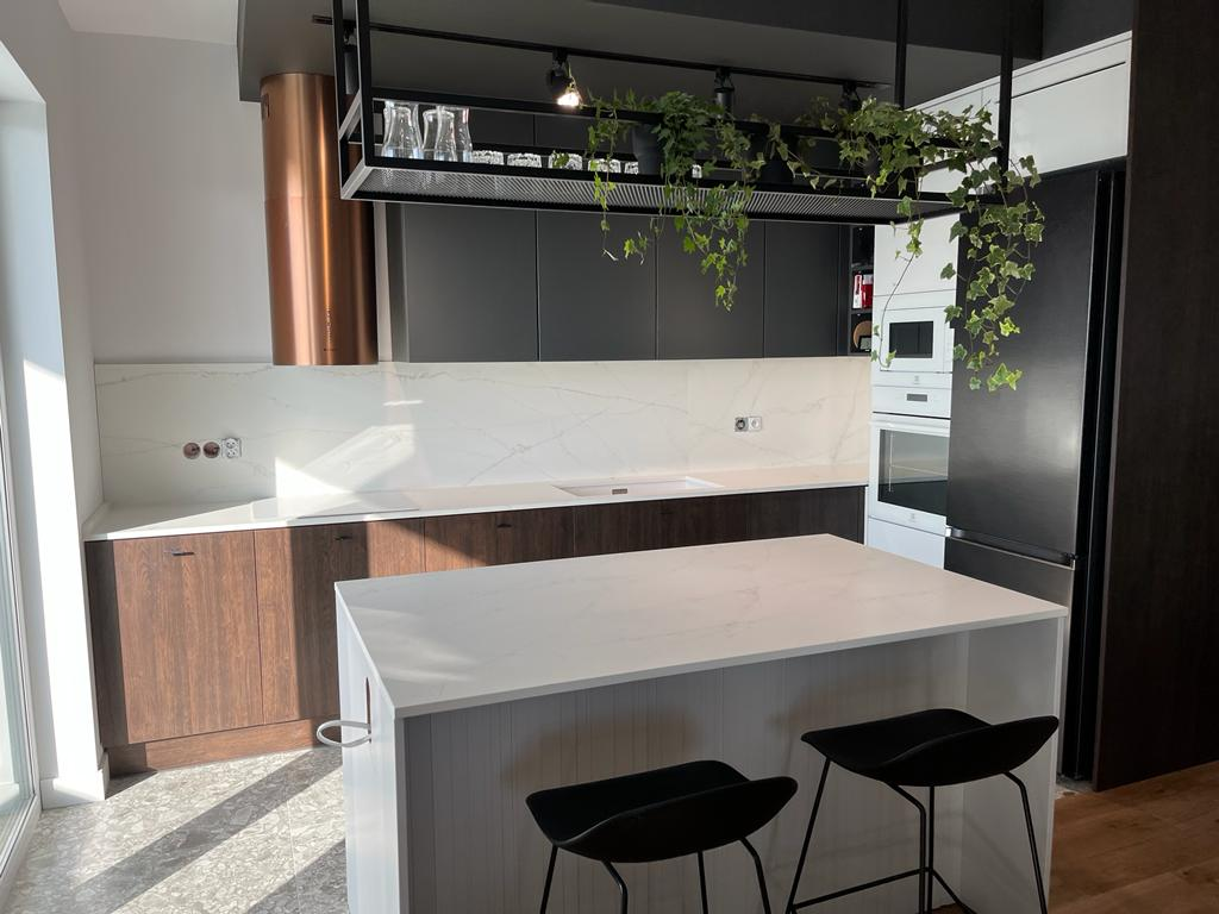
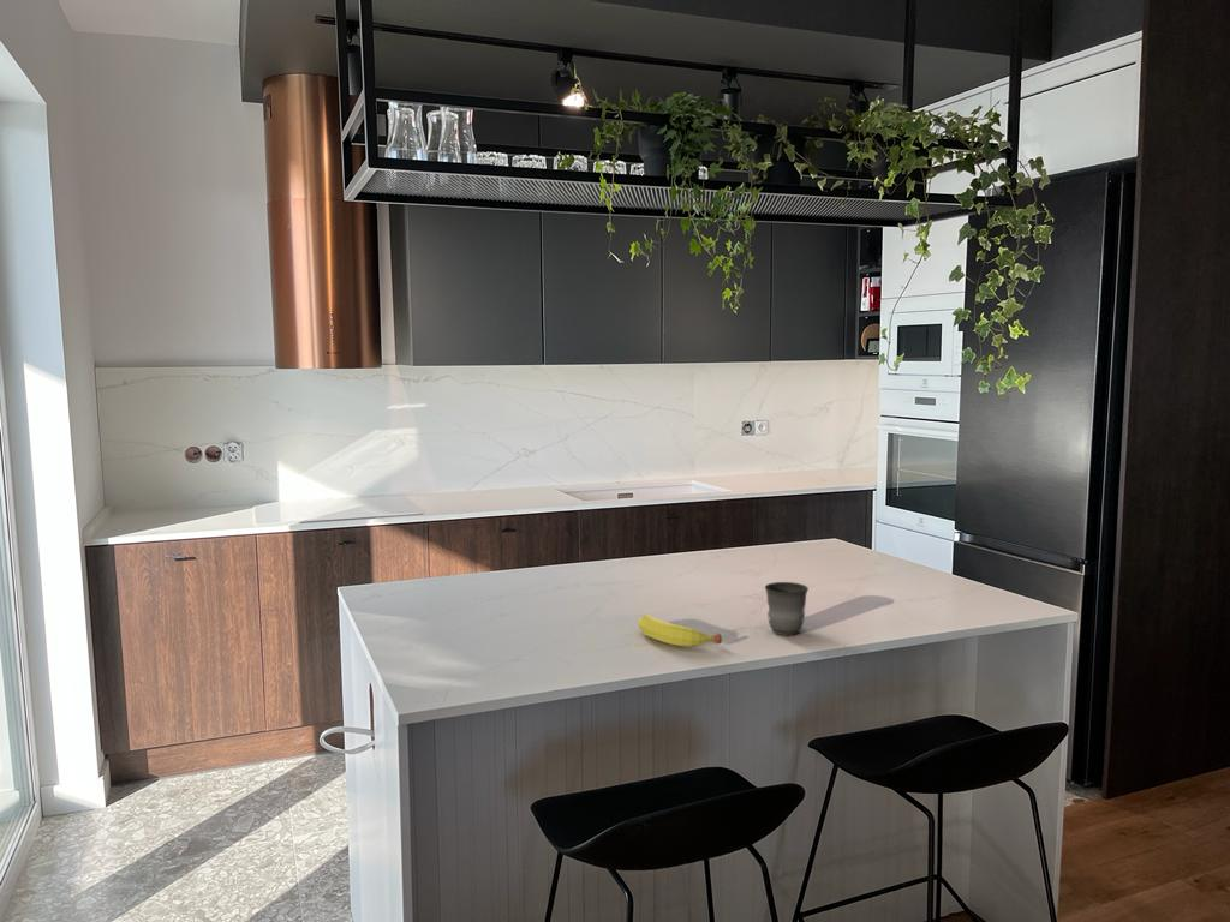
+ mug [764,581,810,636]
+ fruit [637,613,723,648]
